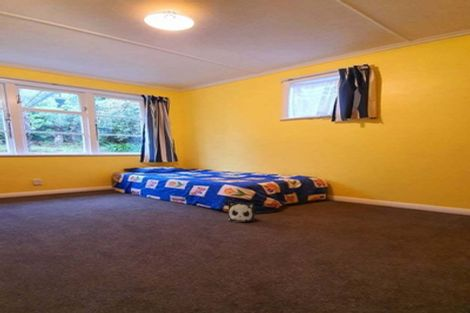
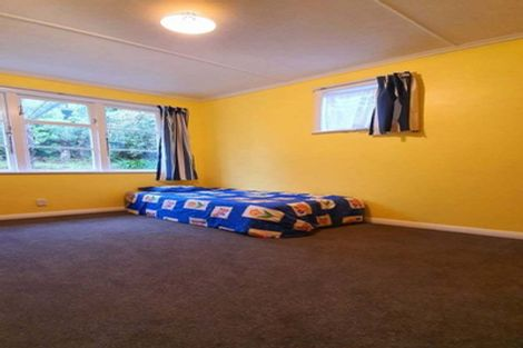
- plush toy [227,200,256,223]
